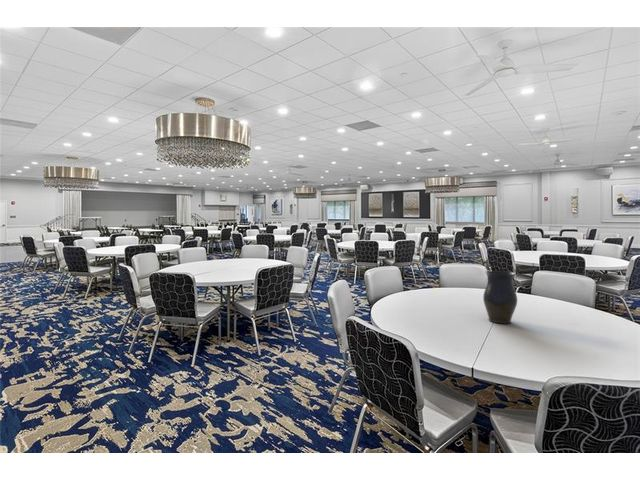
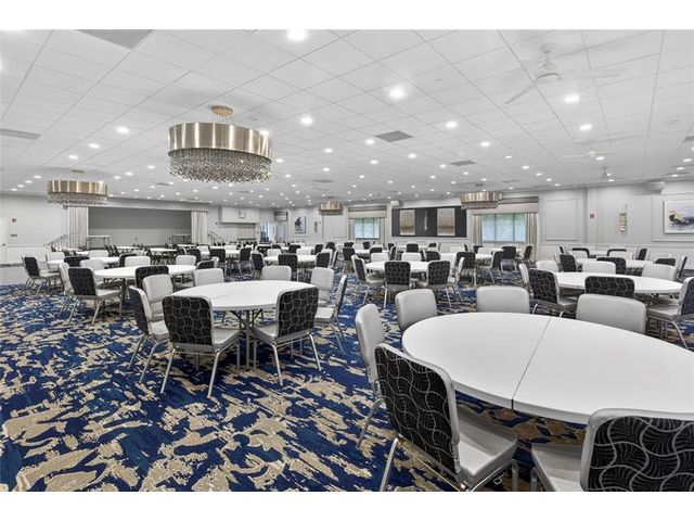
- vase [482,270,518,325]
